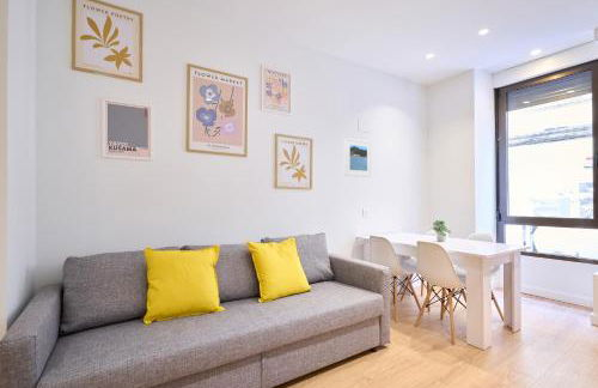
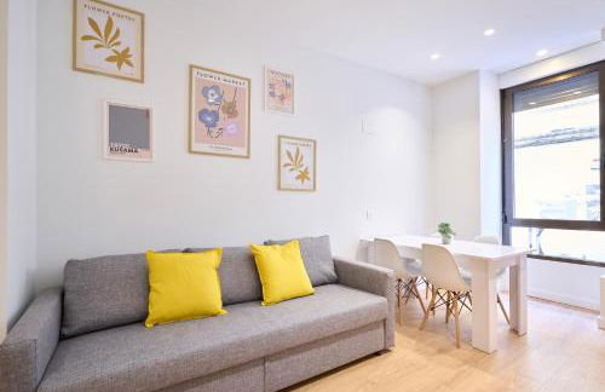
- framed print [343,137,373,178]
